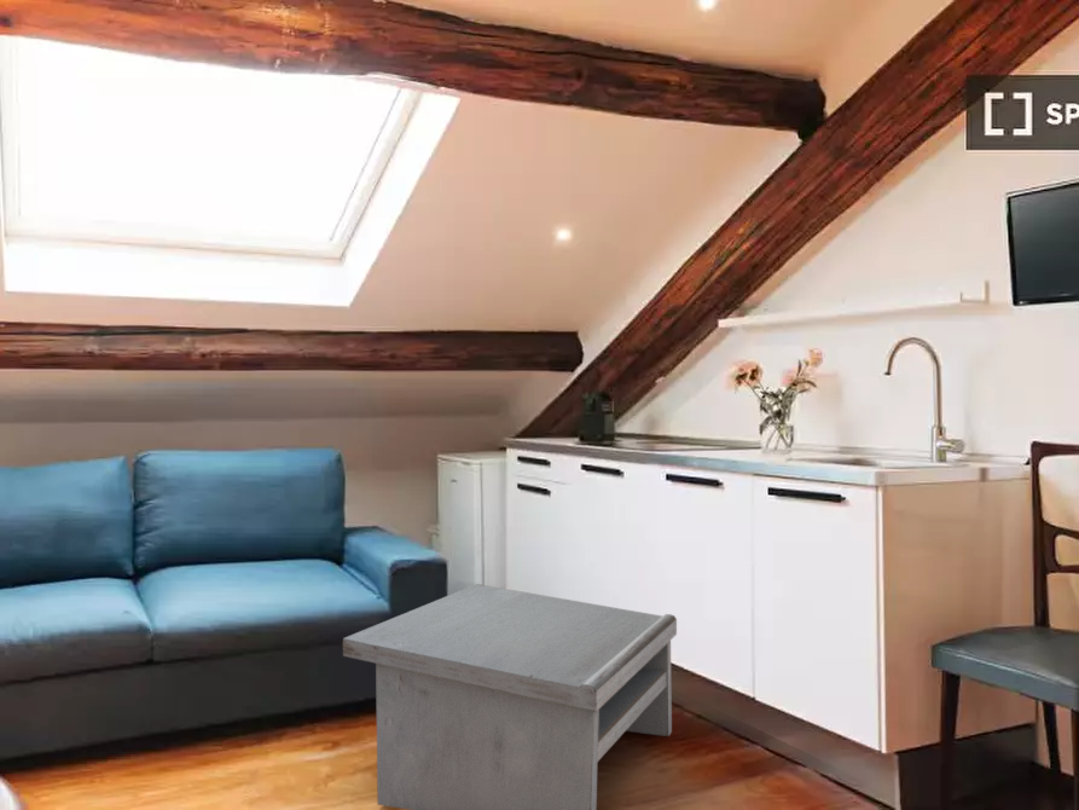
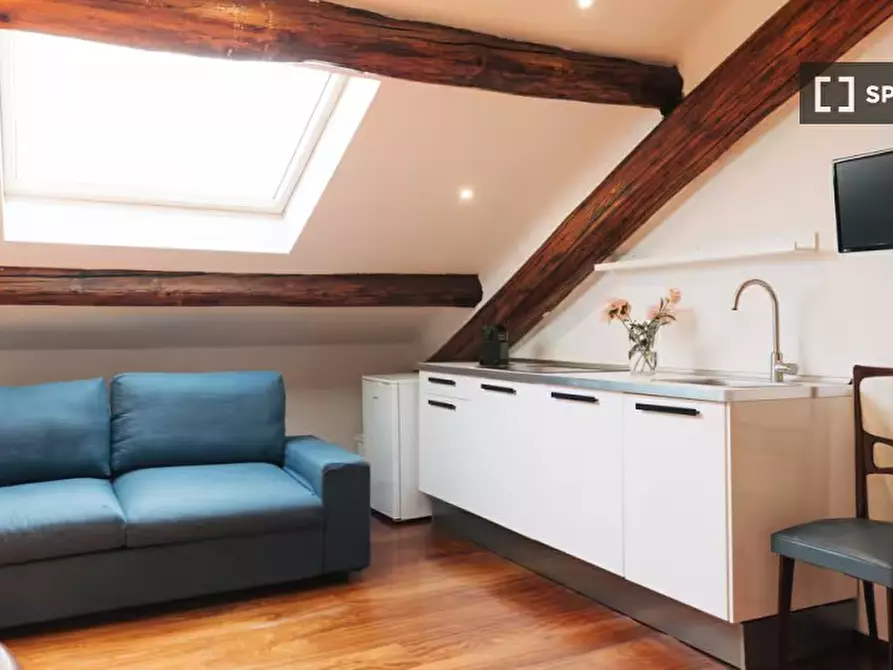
- coffee table [342,583,678,810]
